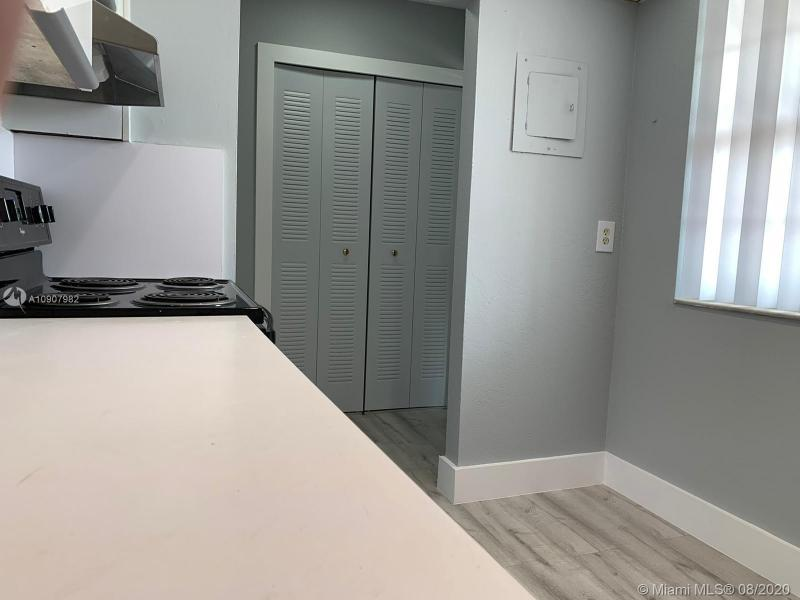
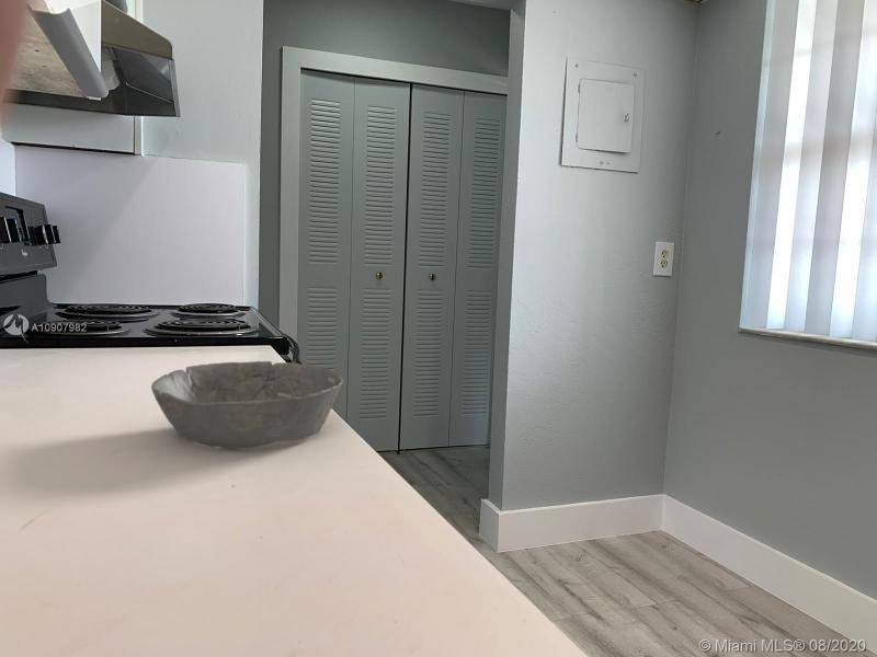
+ bowl [150,360,344,450]
